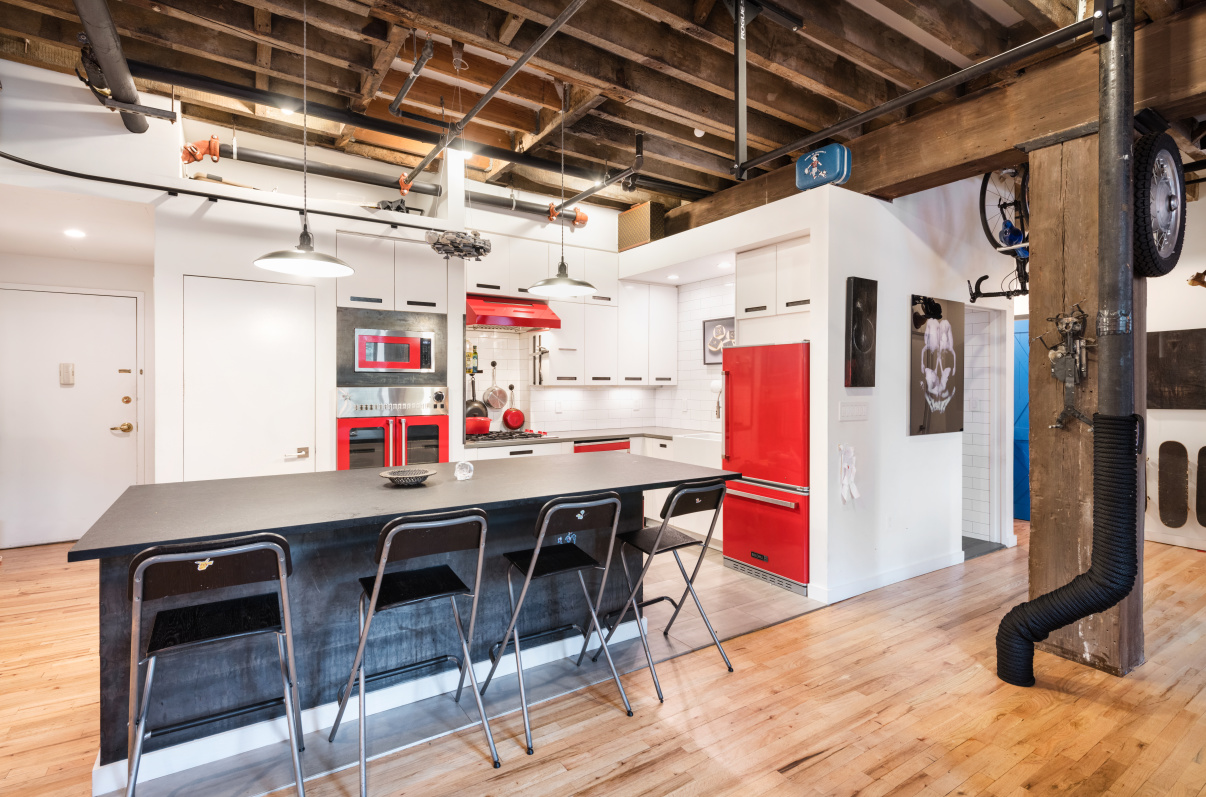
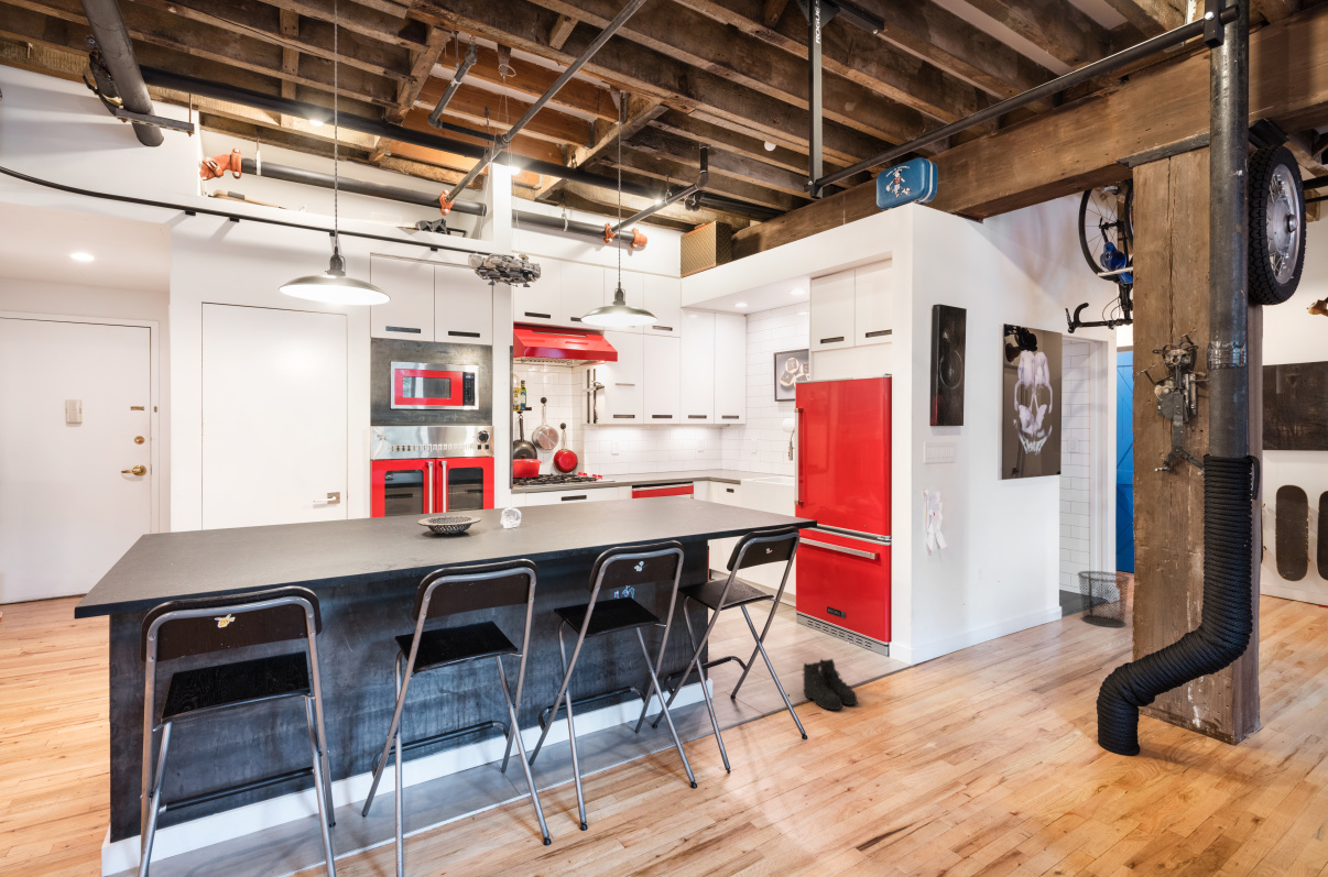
+ boots [801,657,859,711]
+ waste bin [1076,570,1131,628]
